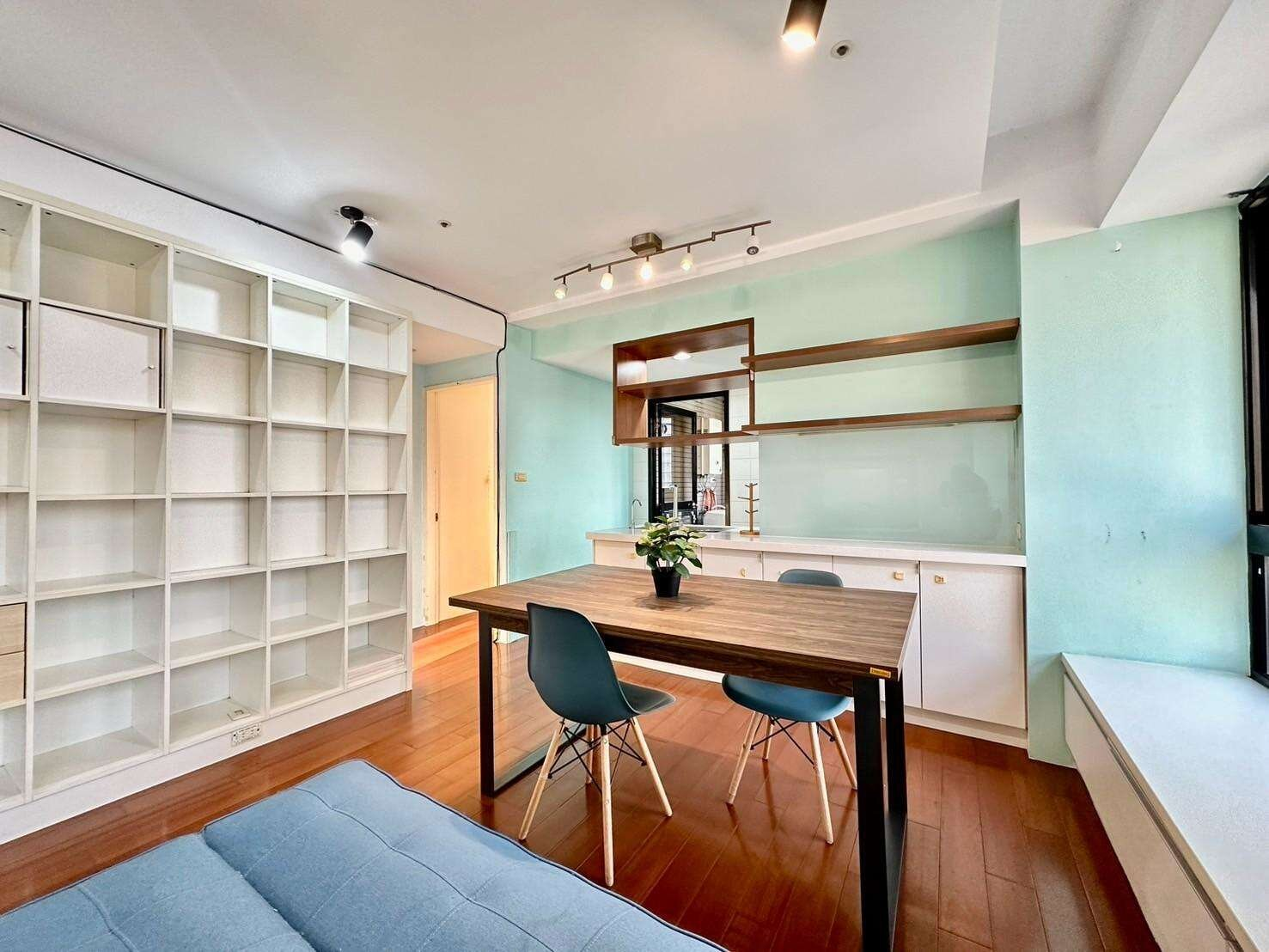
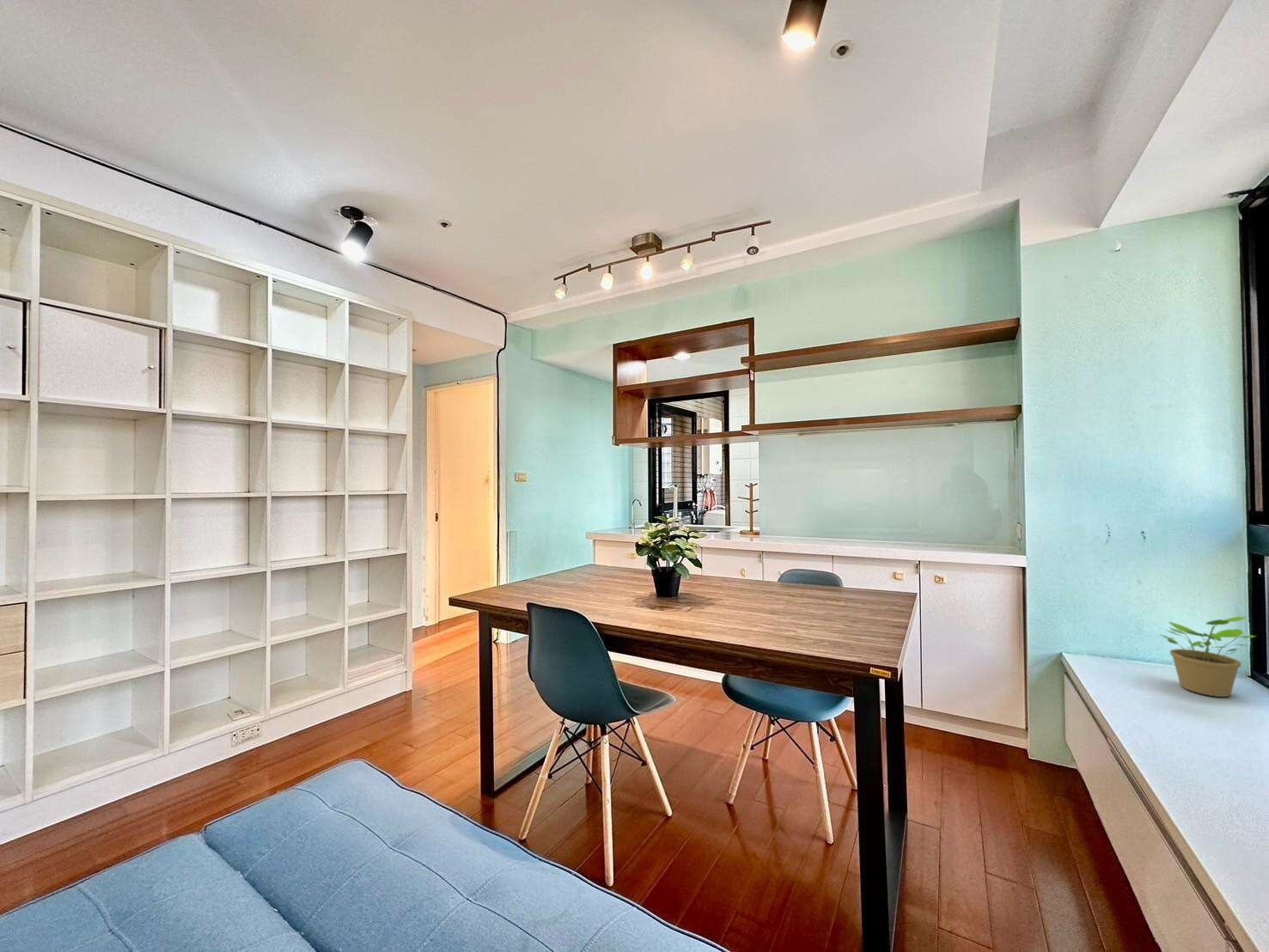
+ potted plant [1159,616,1258,698]
